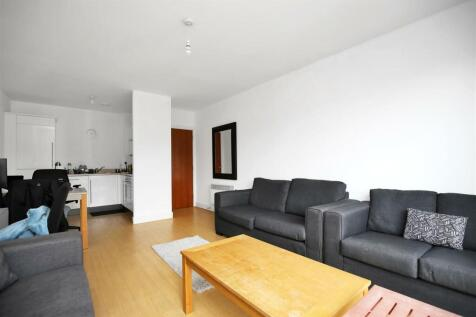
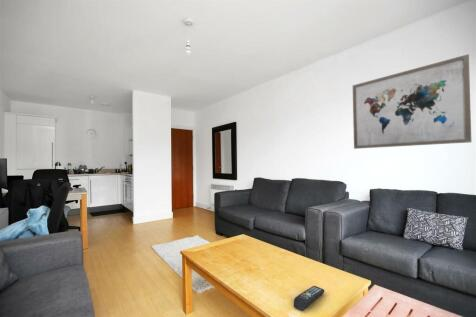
+ wall art [352,53,472,150]
+ remote control [293,285,325,312]
